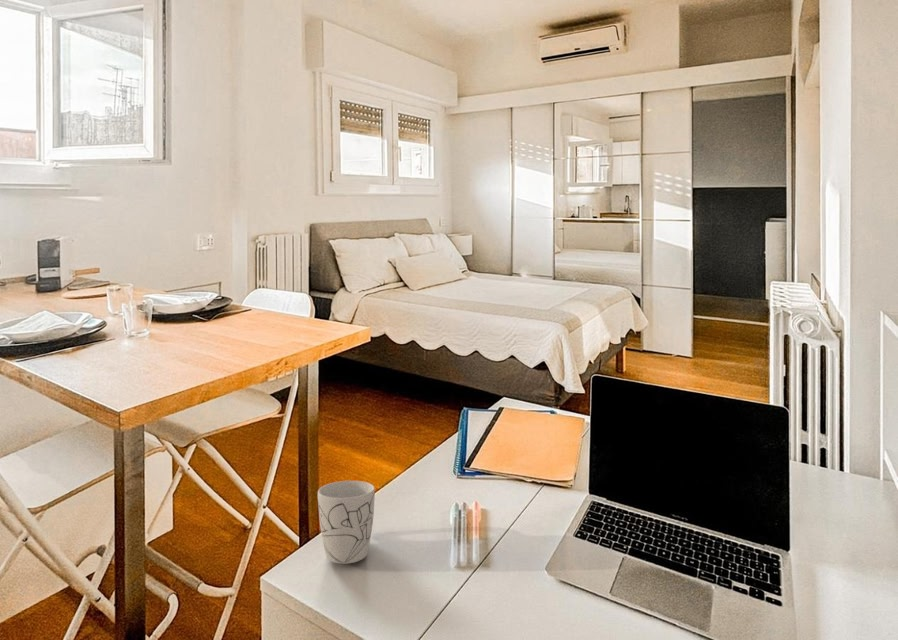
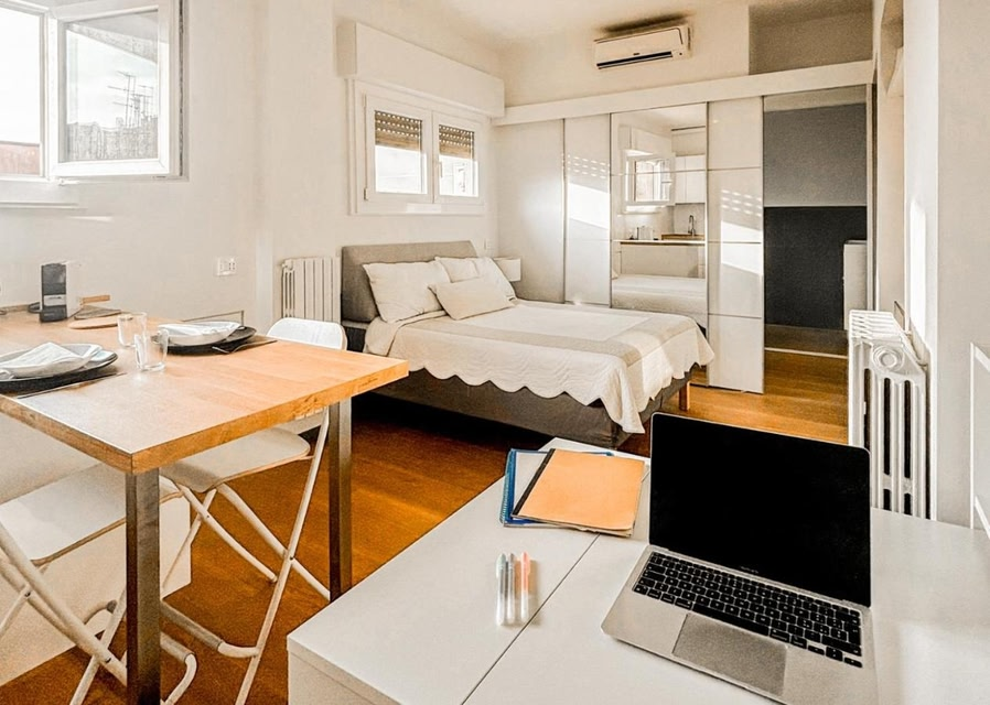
- mug [317,480,376,565]
